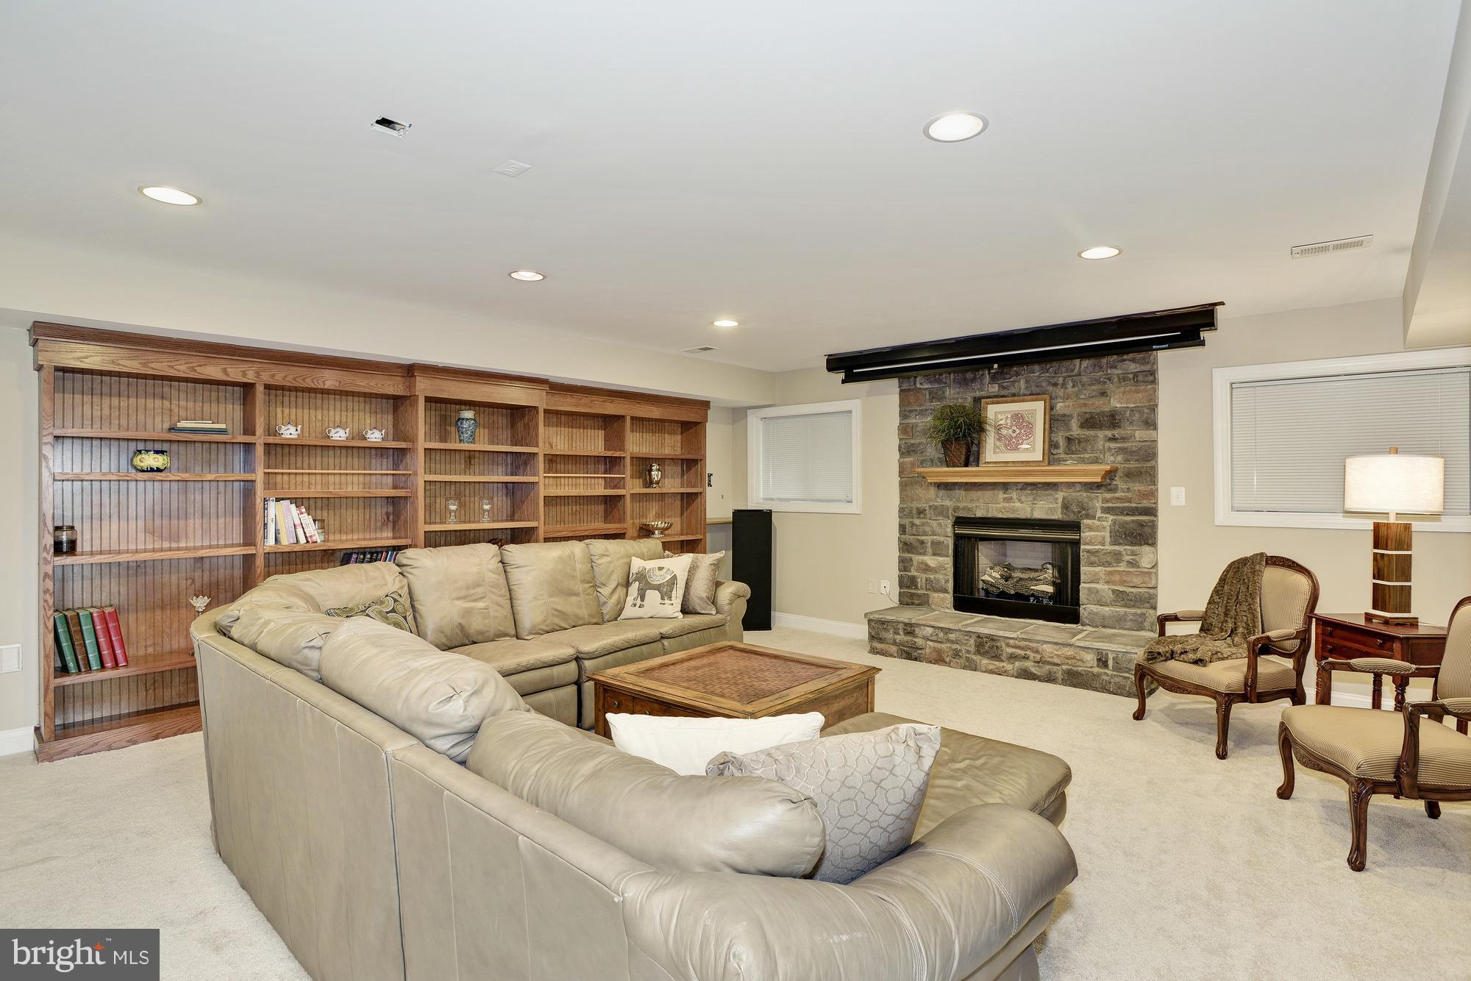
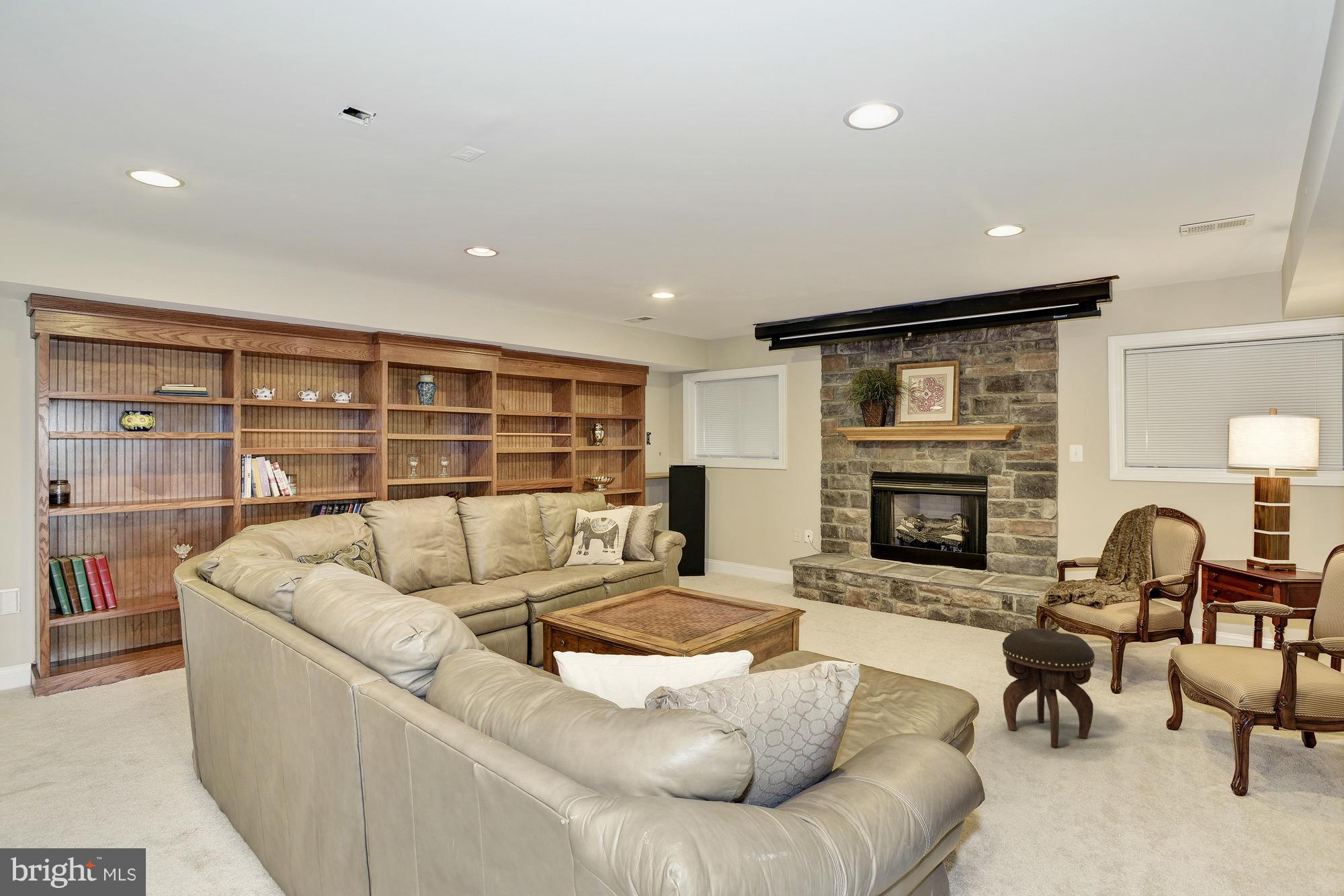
+ footstool [1002,627,1095,748]
